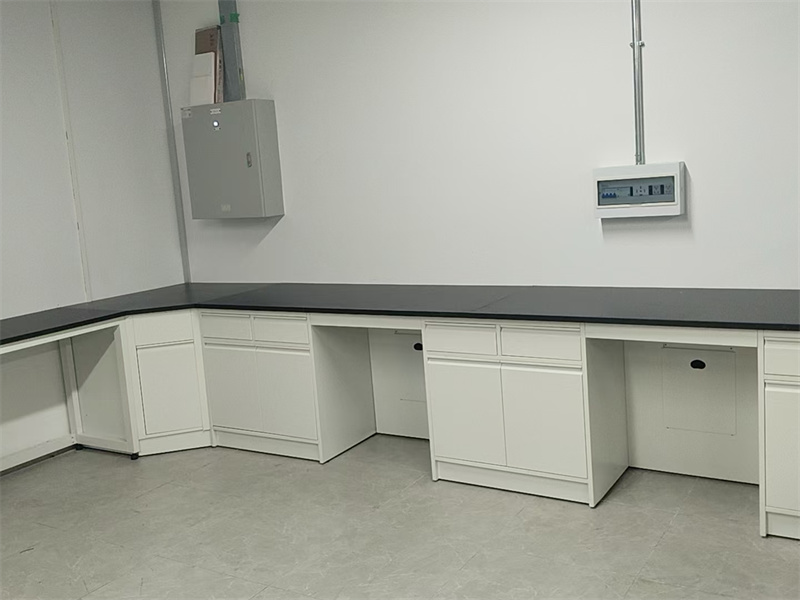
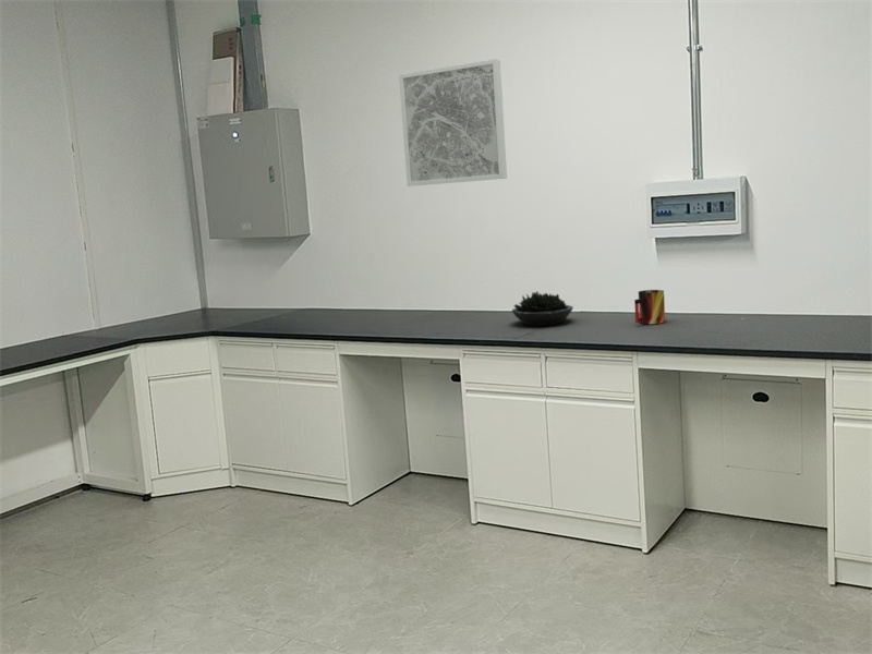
+ succulent plant [511,290,574,327]
+ wall art [398,58,508,187]
+ mug [633,289,666,325]
